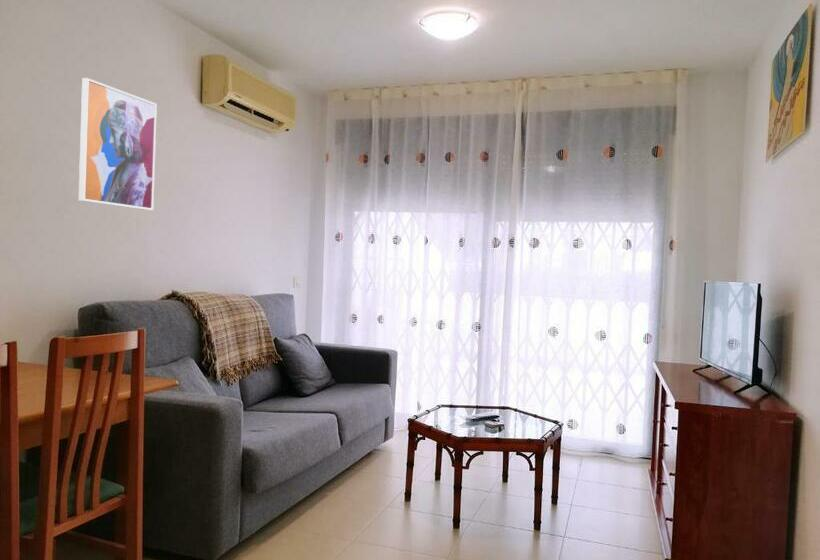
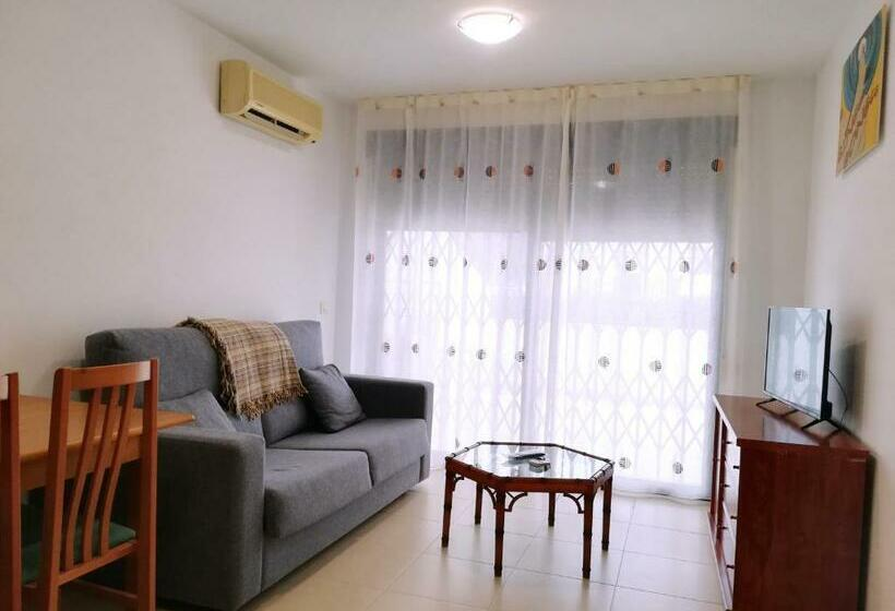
- wall art [78,77,158,211]
